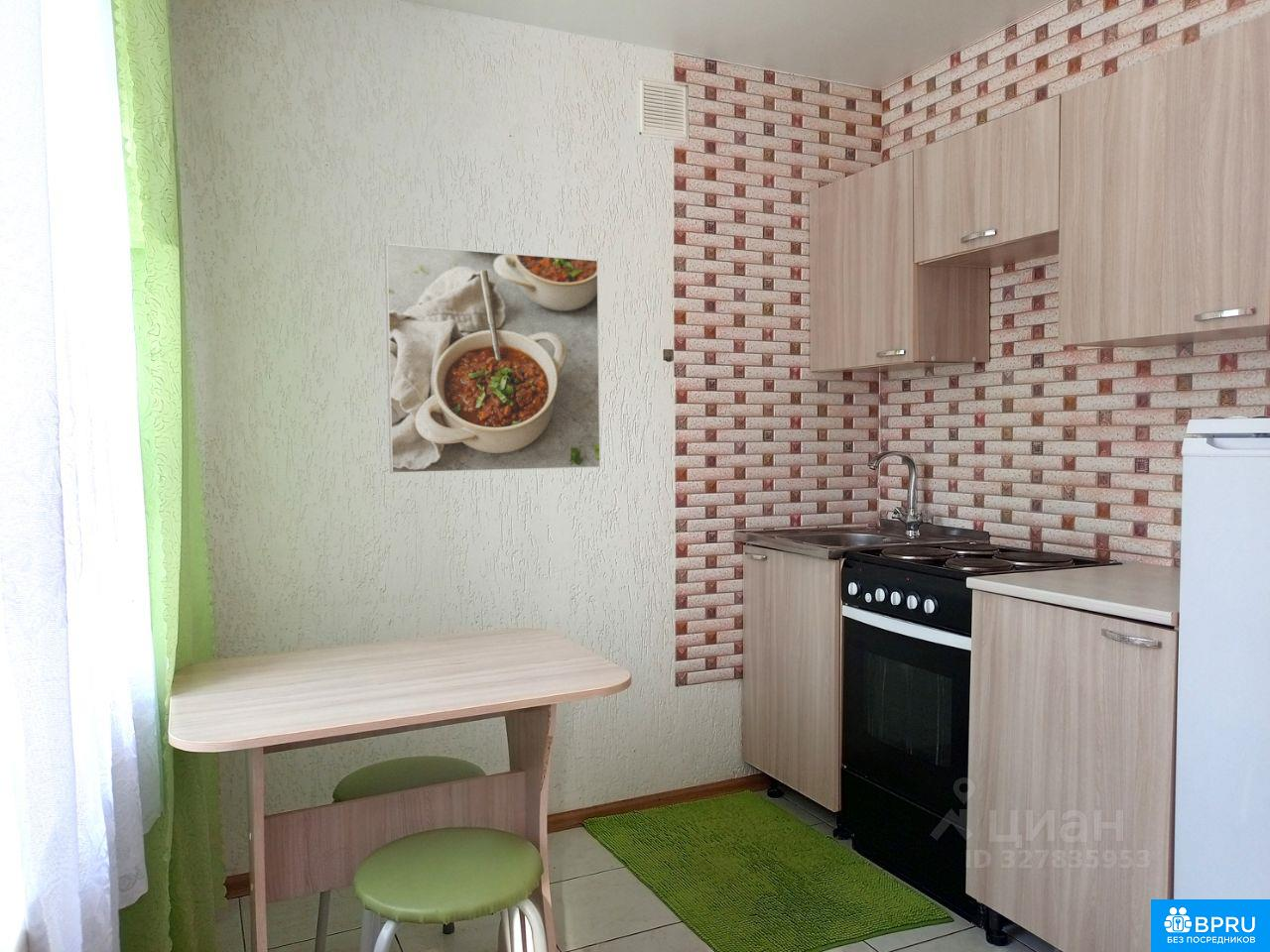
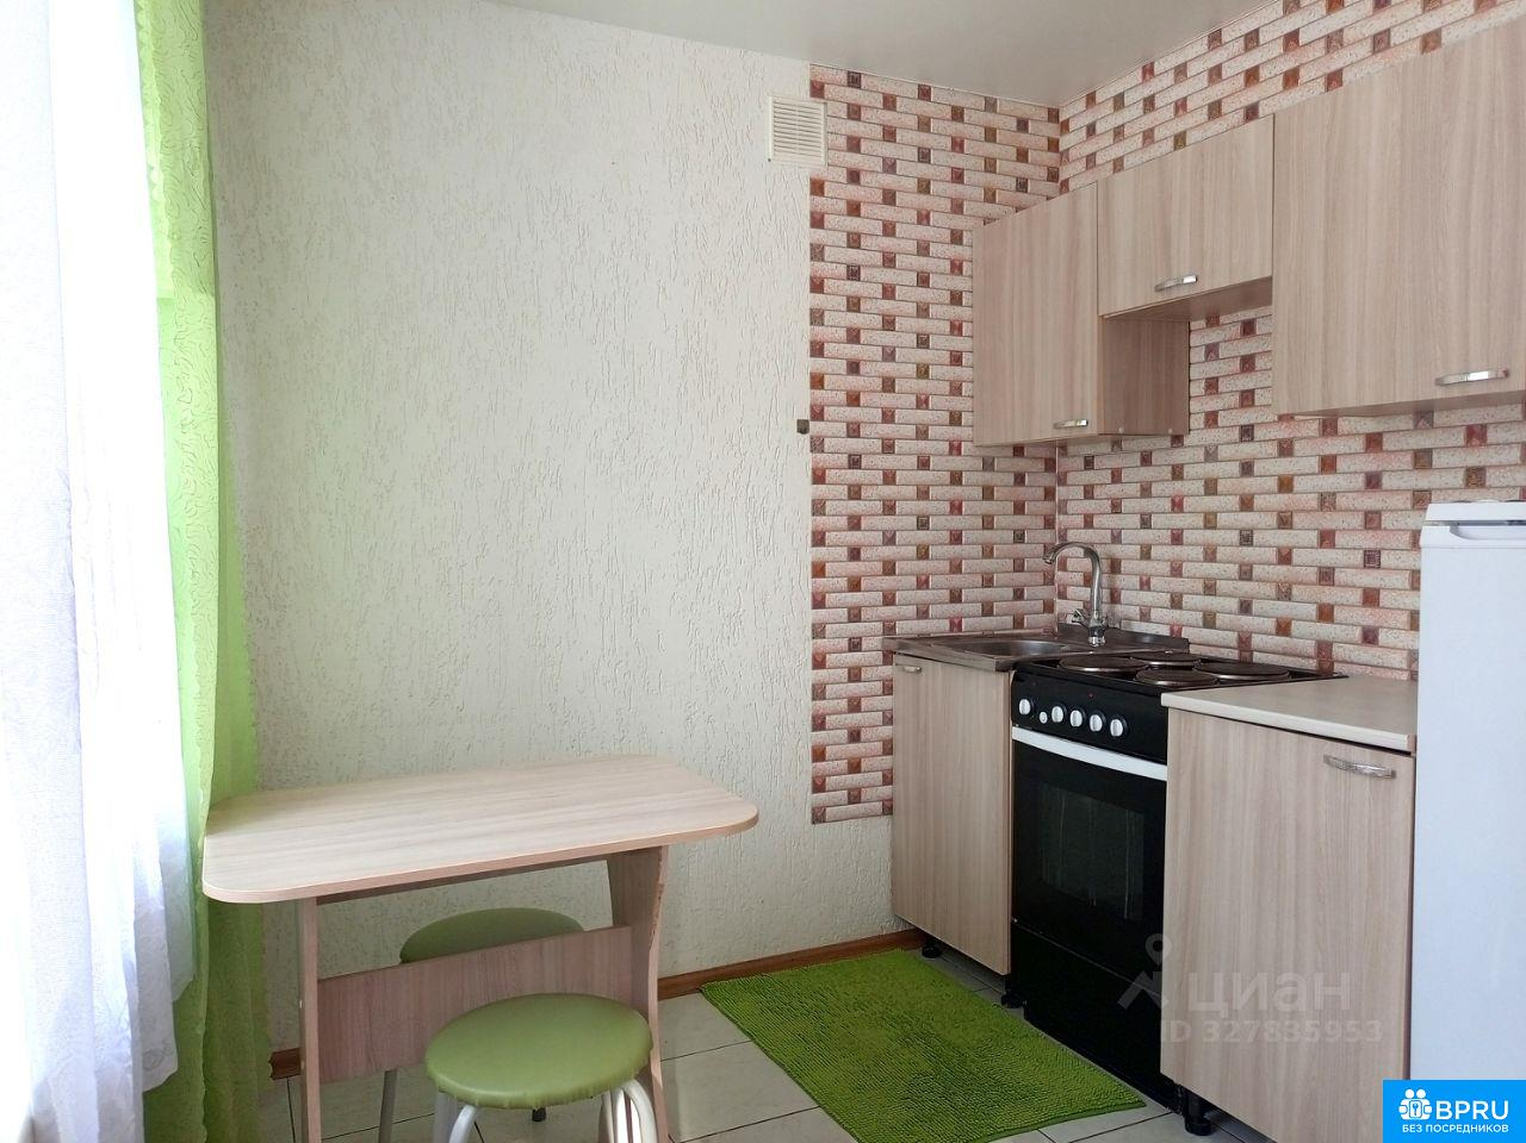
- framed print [384,243,601,474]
